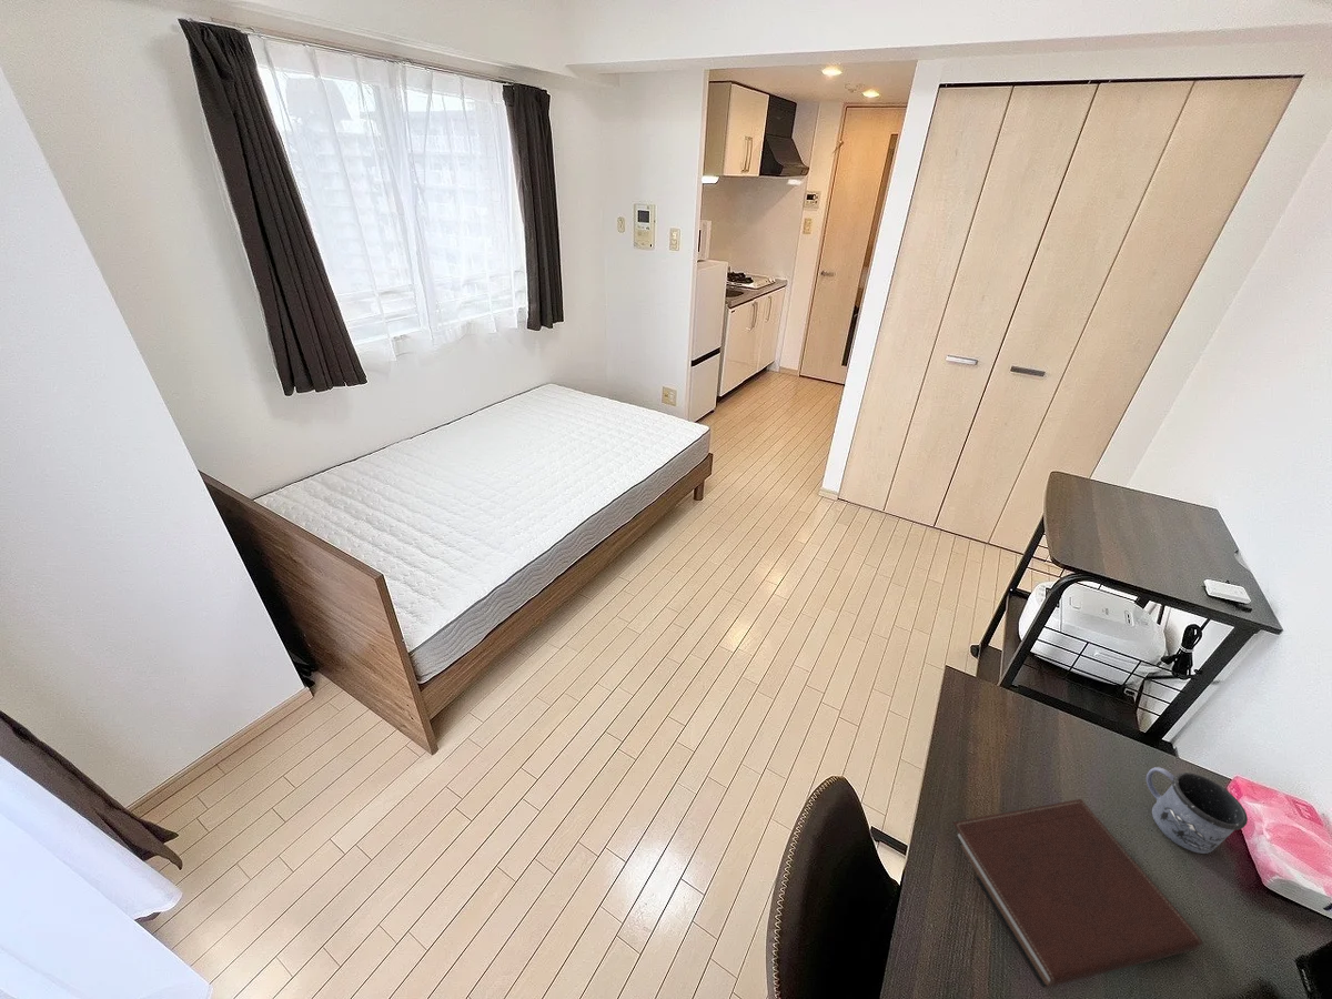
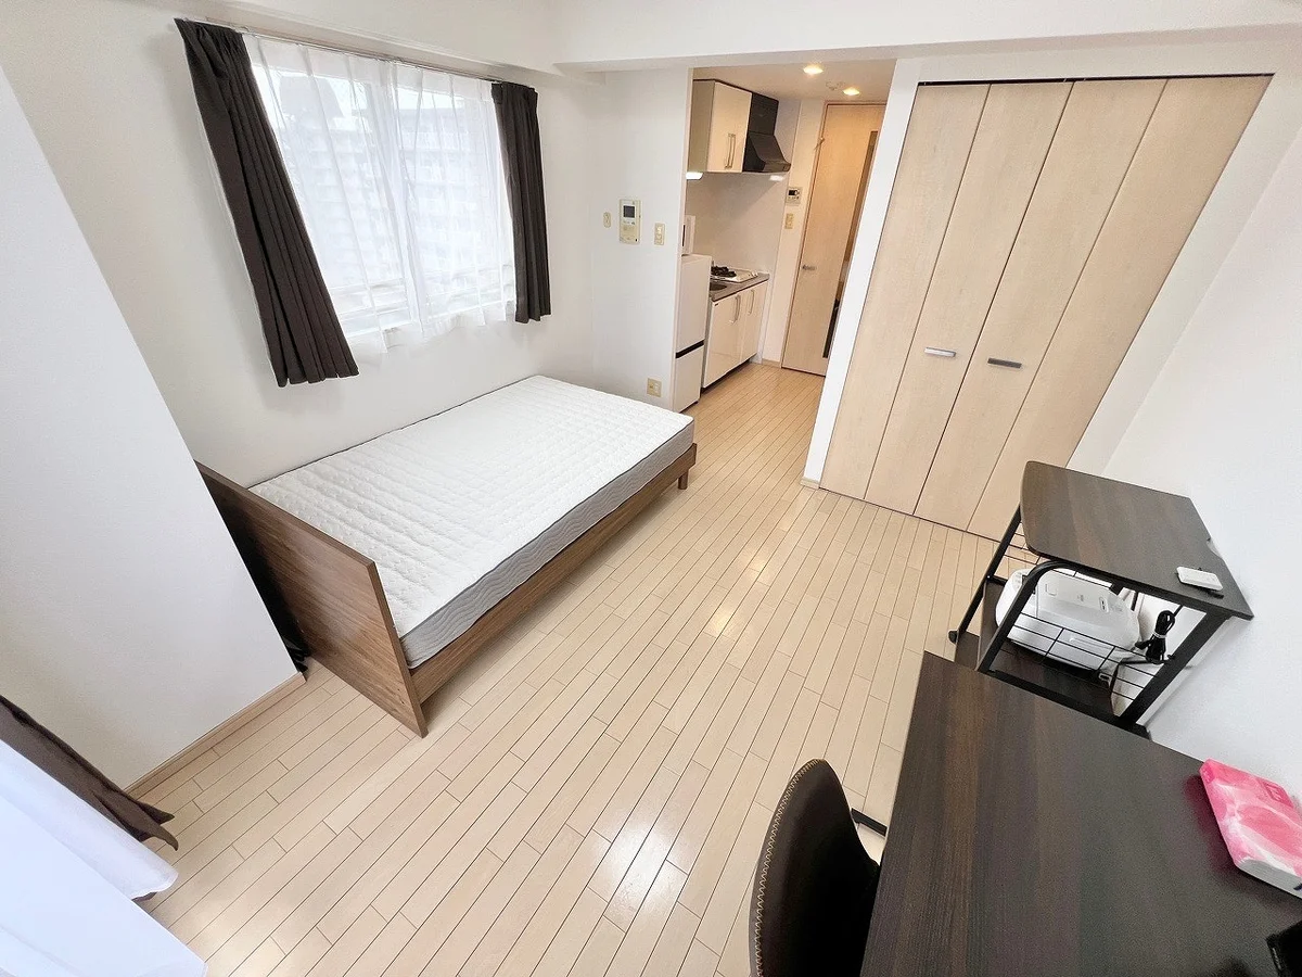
- mug [1146,766,1249,855]
- notebook [951,798,1204,989]
